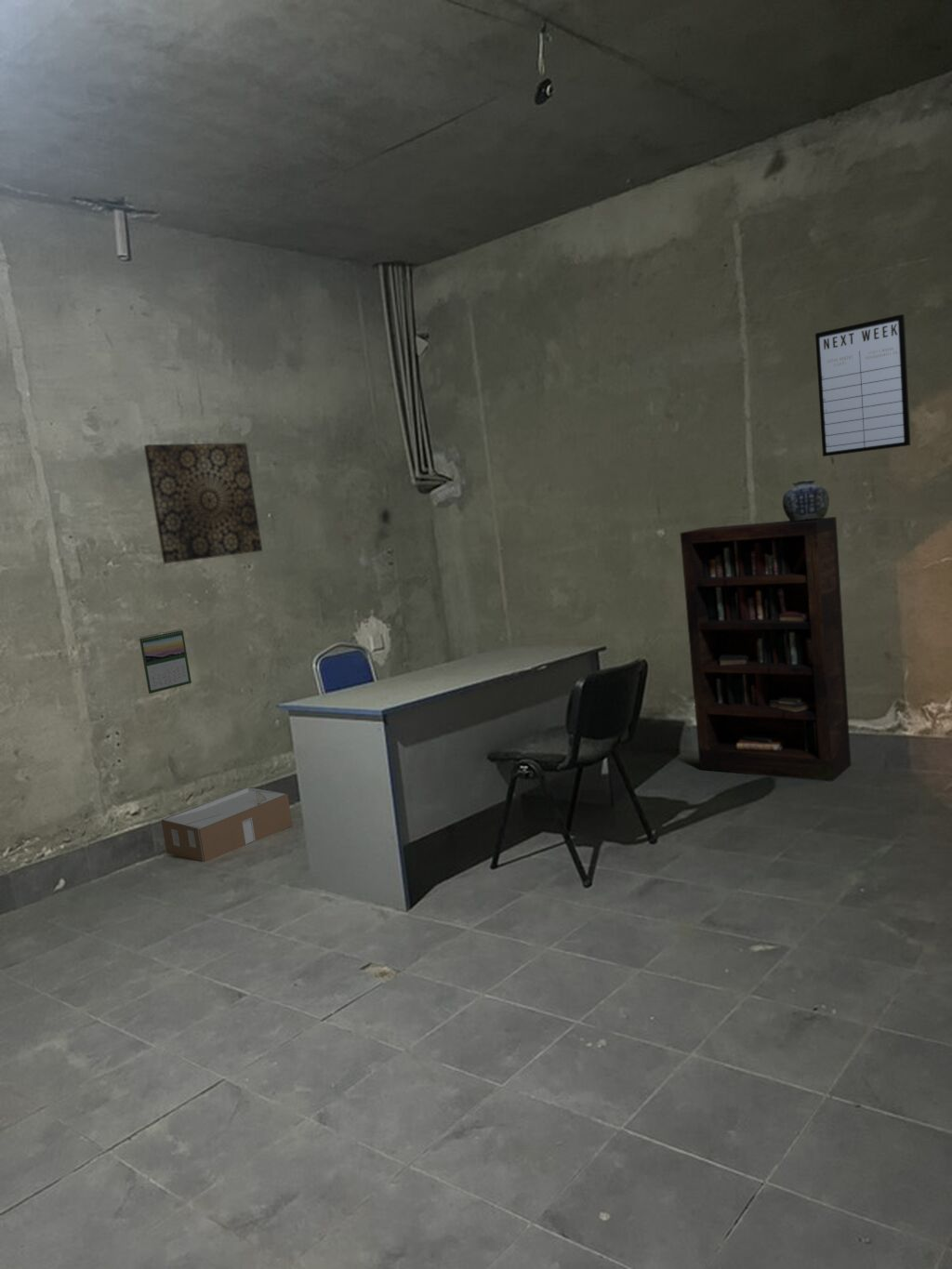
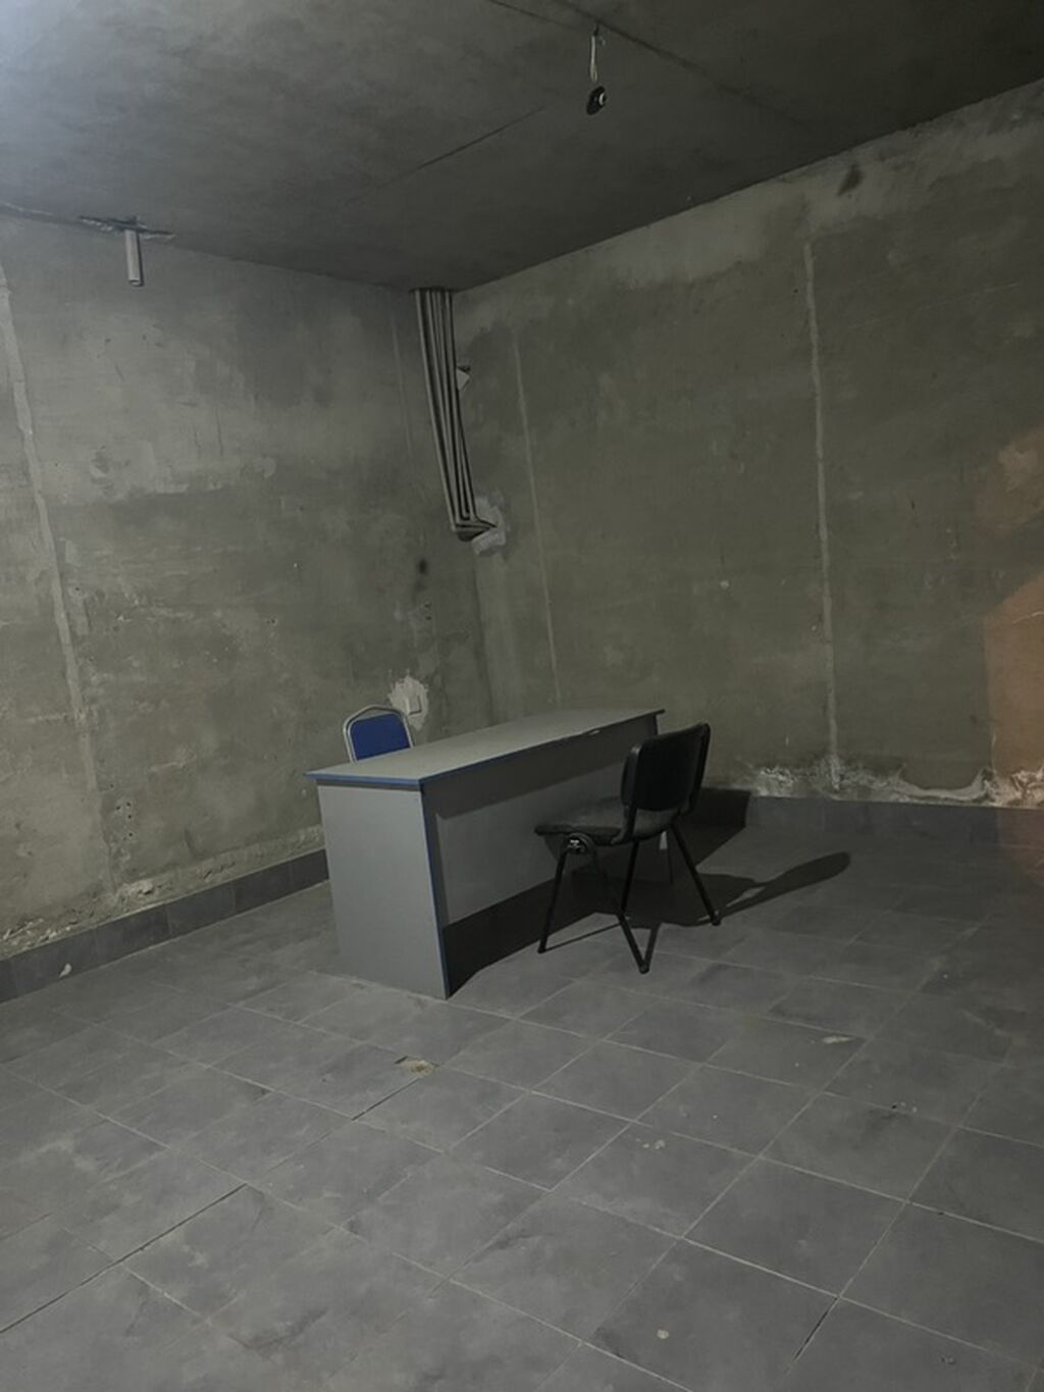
- wall art [143,442,263,564]
- writing board [814,313,911,457]
- calendar [139,628,192,694]
- cardboard box [160,787,293,863]
- bookcase [680,516,852,783]
- vase [782,479,830,522]
